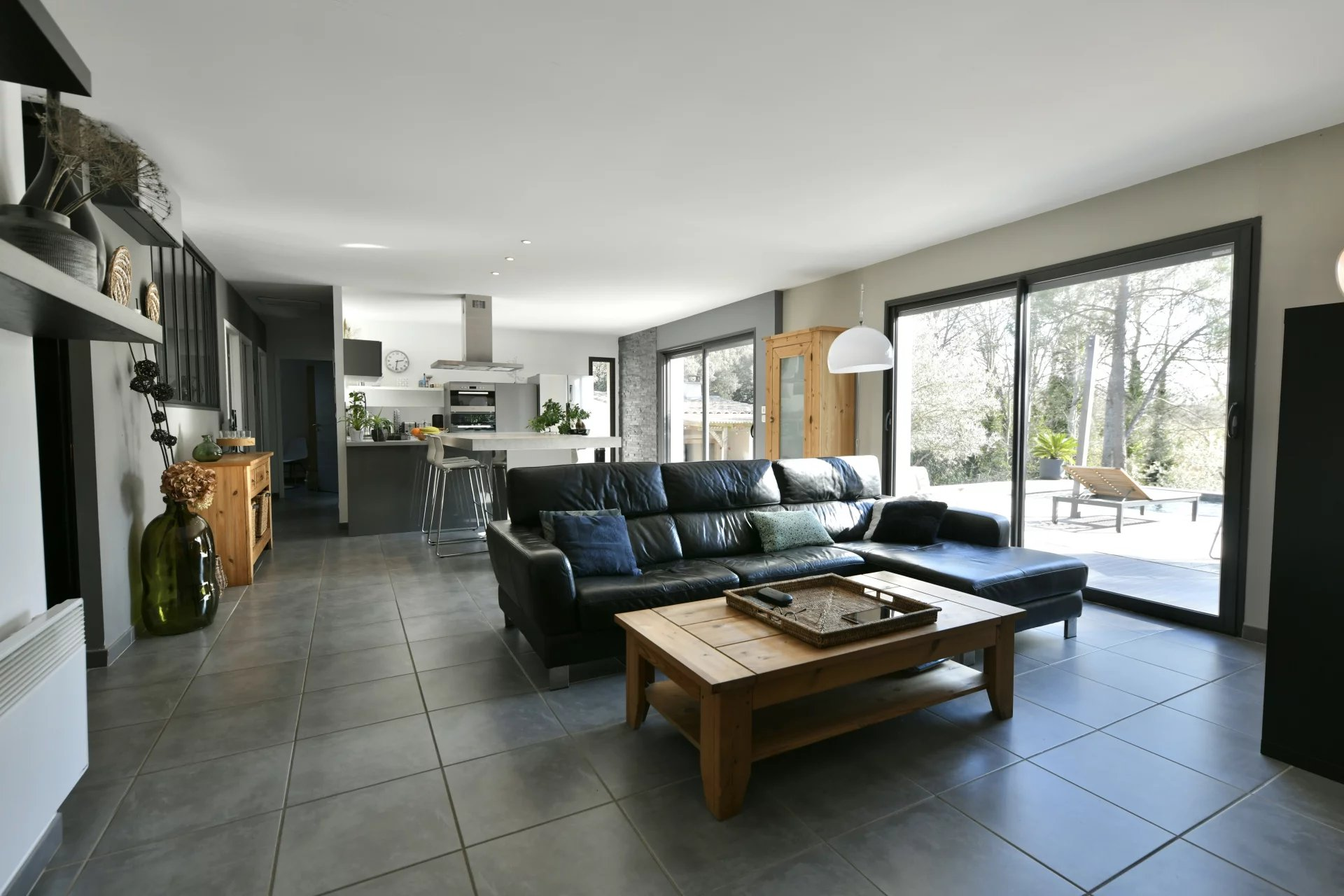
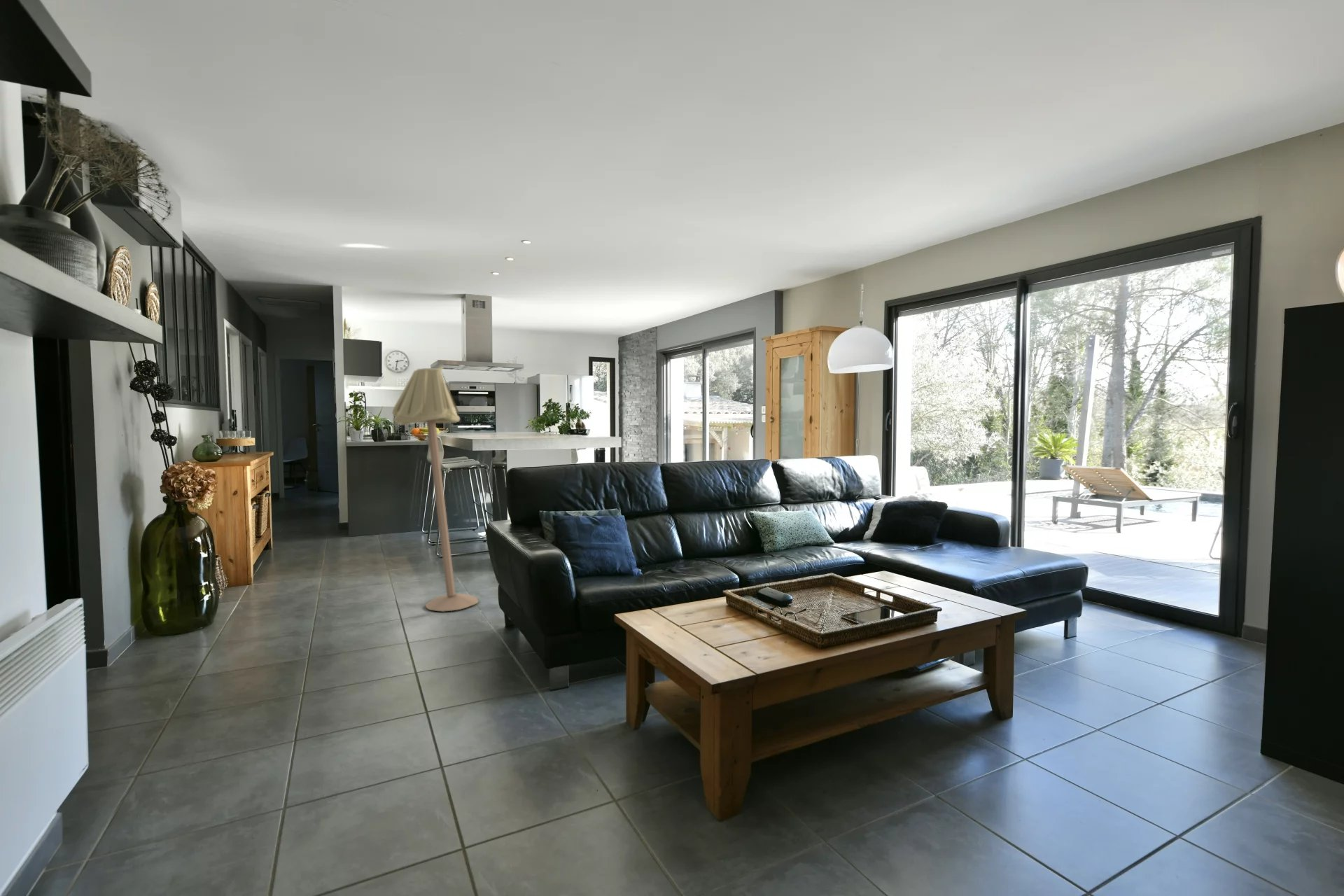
+ floor lamp [391,365,479,612]
